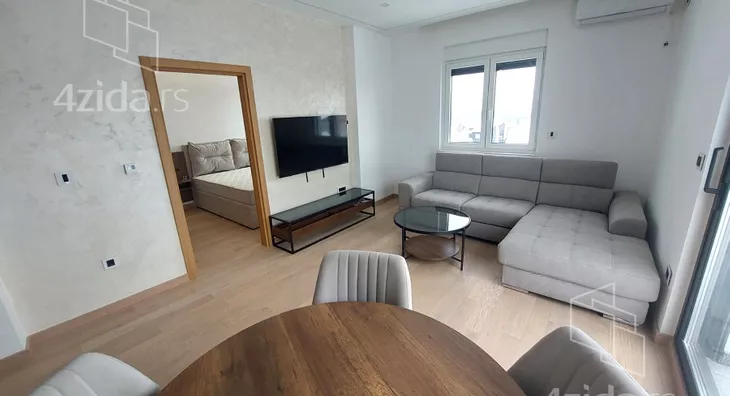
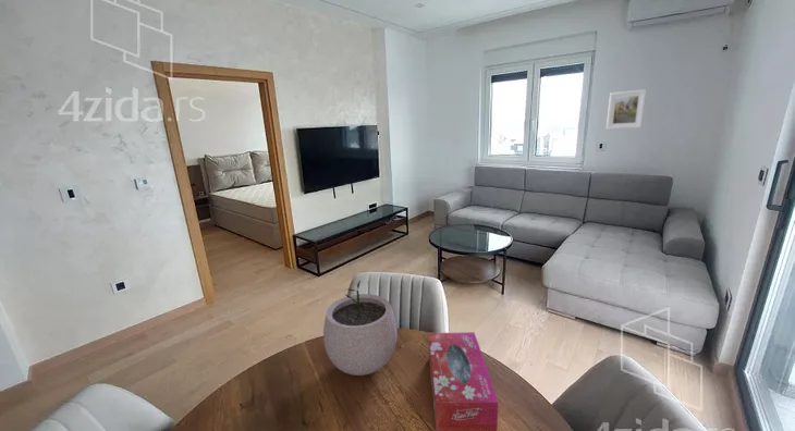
+ tissue box [428,331,499,431]
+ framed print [606,88,647,131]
+ plant pot [322,280,399,377]
